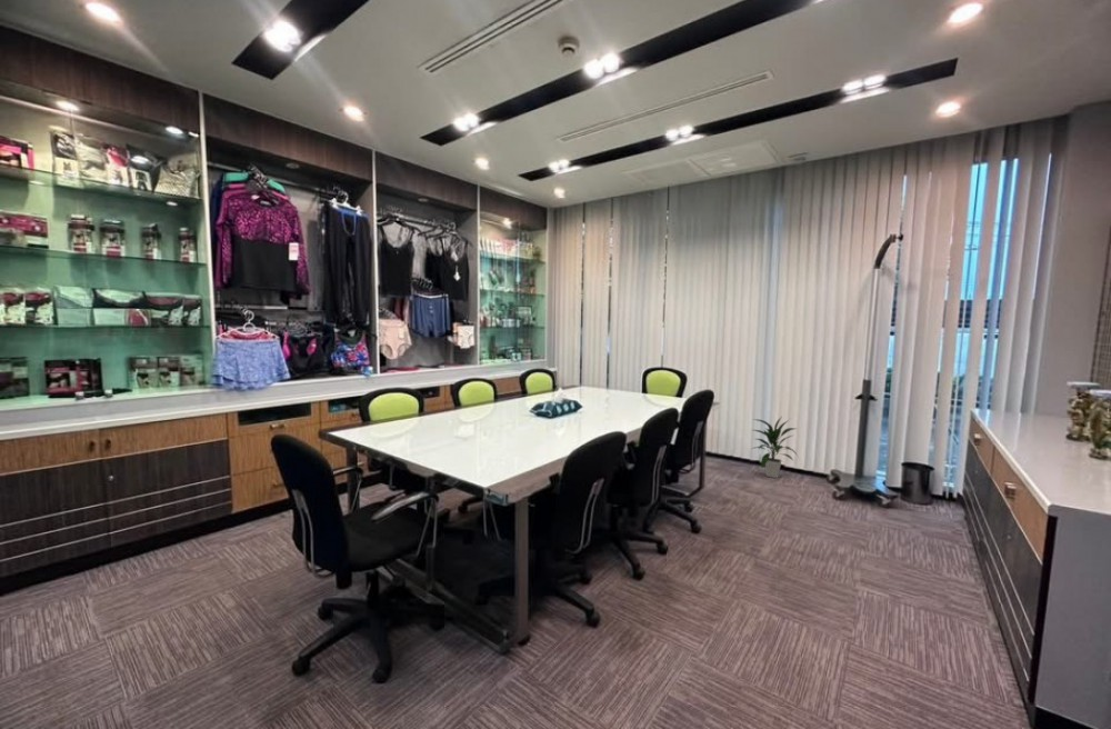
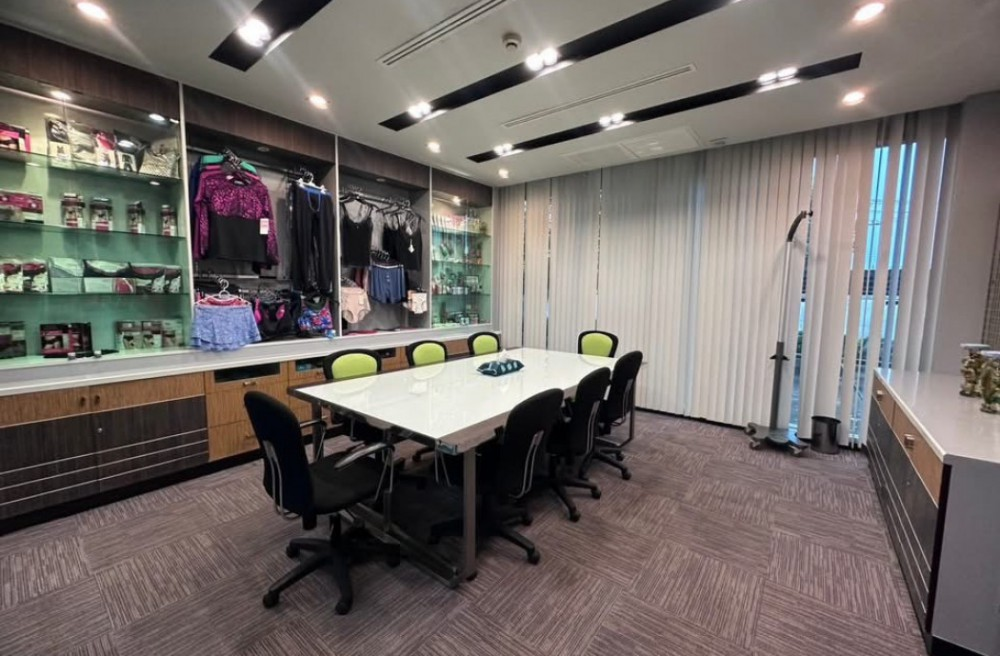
- indoor plant [751,417,799,479]
